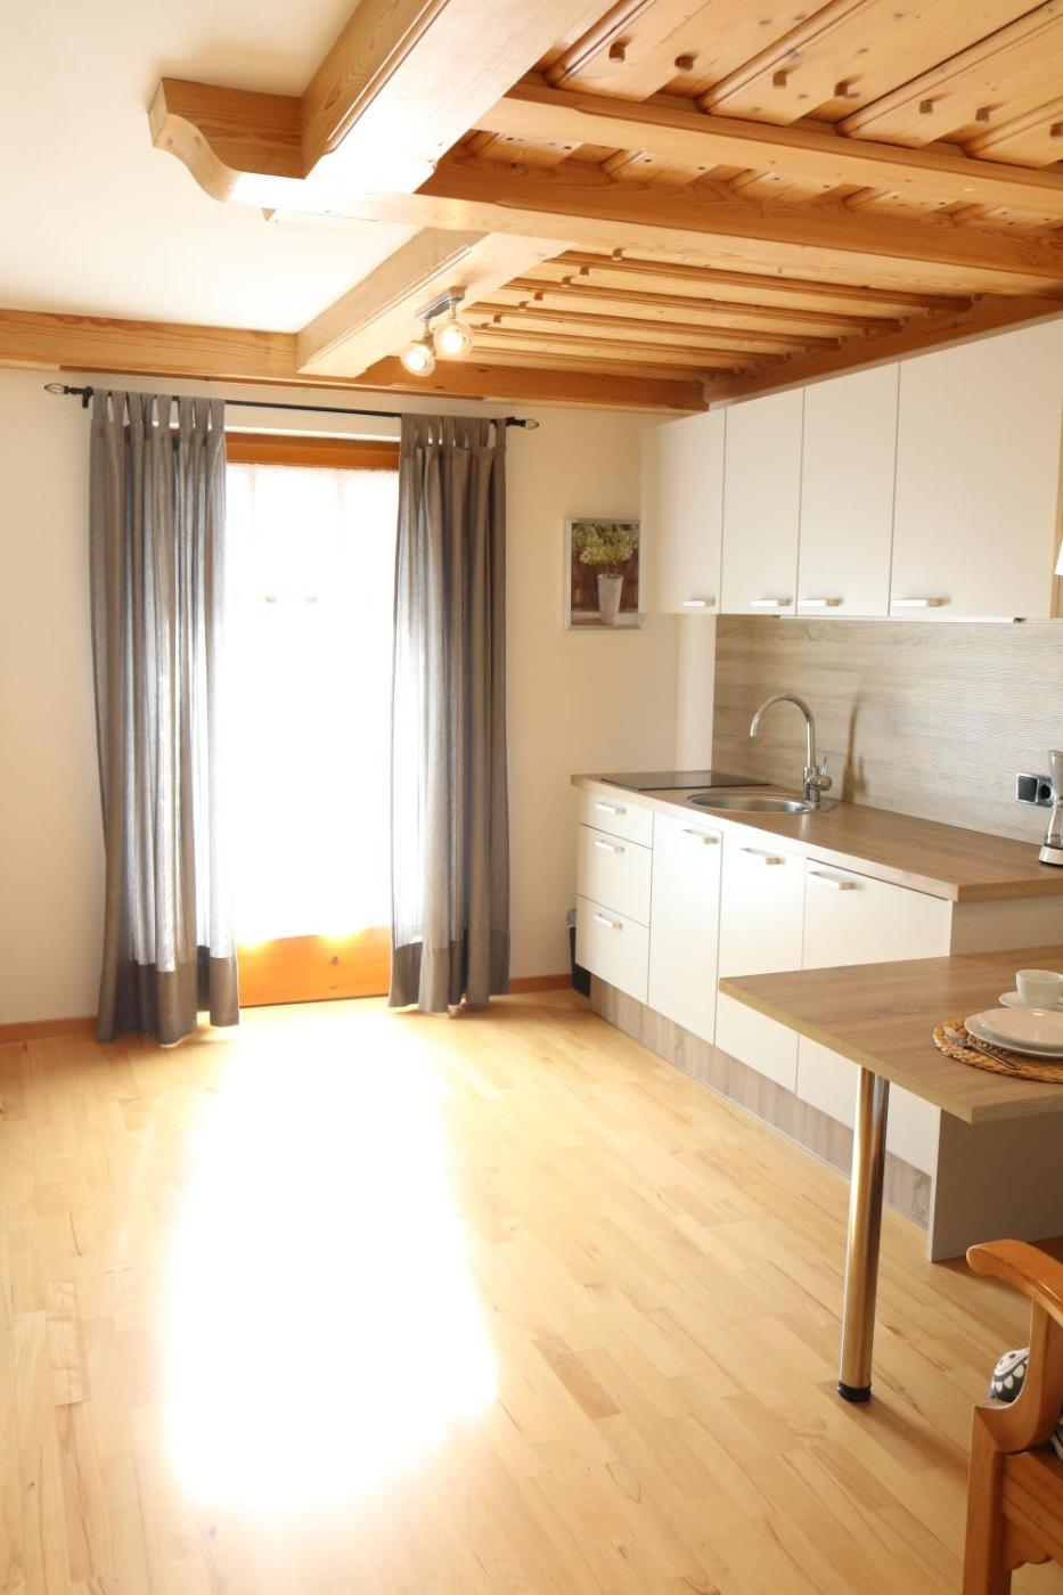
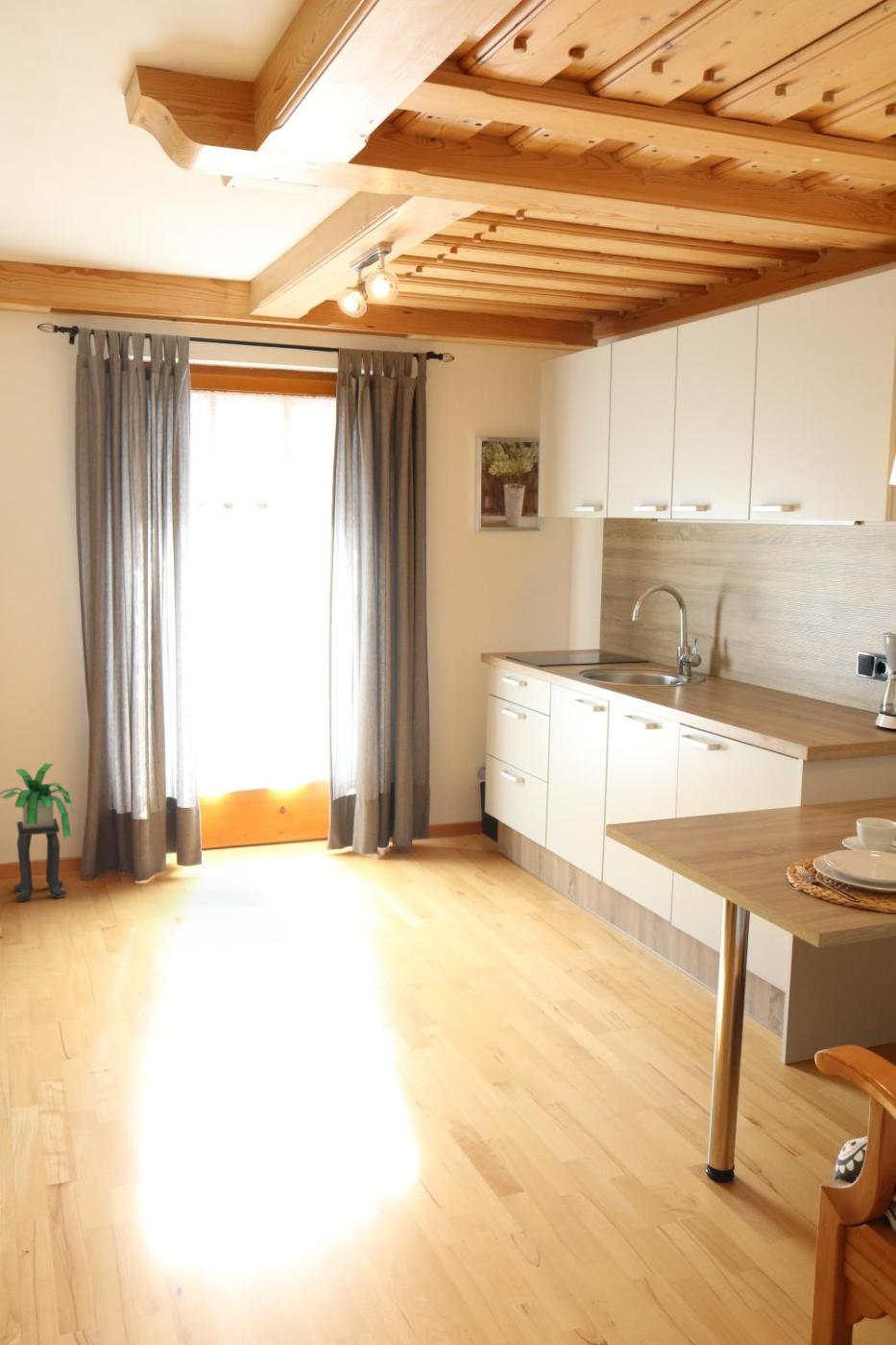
+ potted plant [0,763,75,903]
